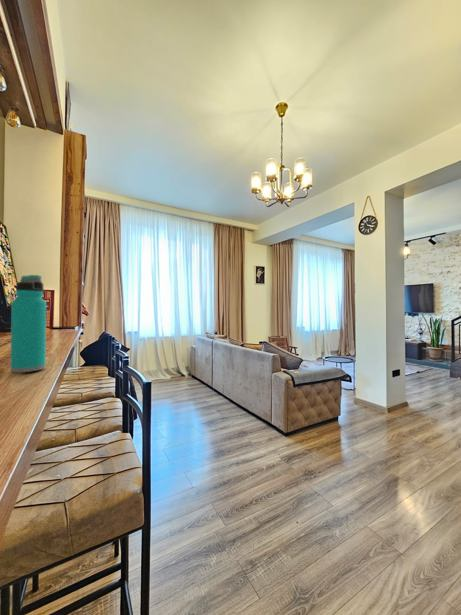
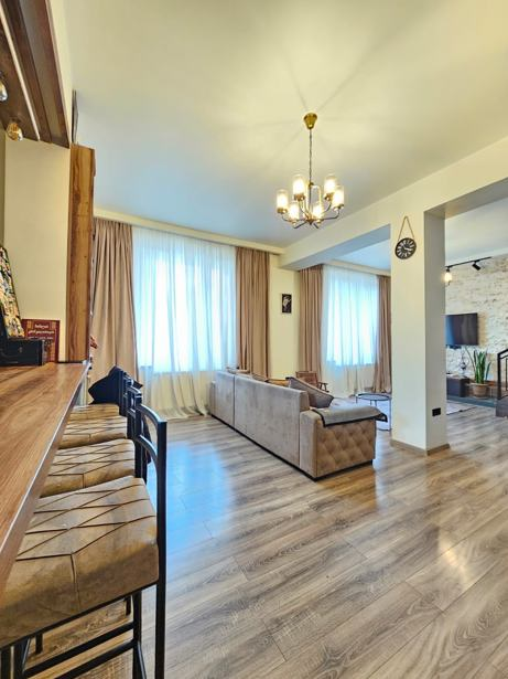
- water bottle [9,274,47,373]
